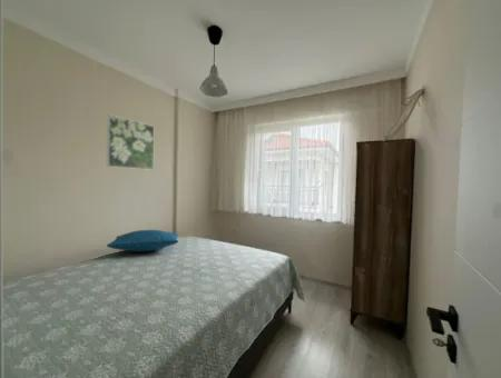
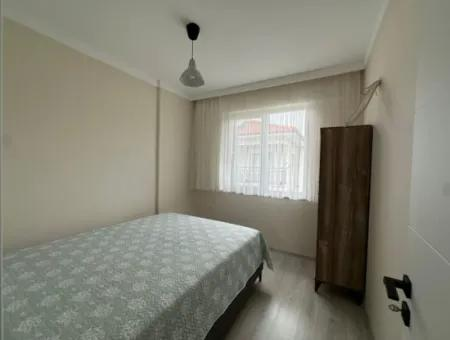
- pillow [106,229,179,252]
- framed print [106,113,155,171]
